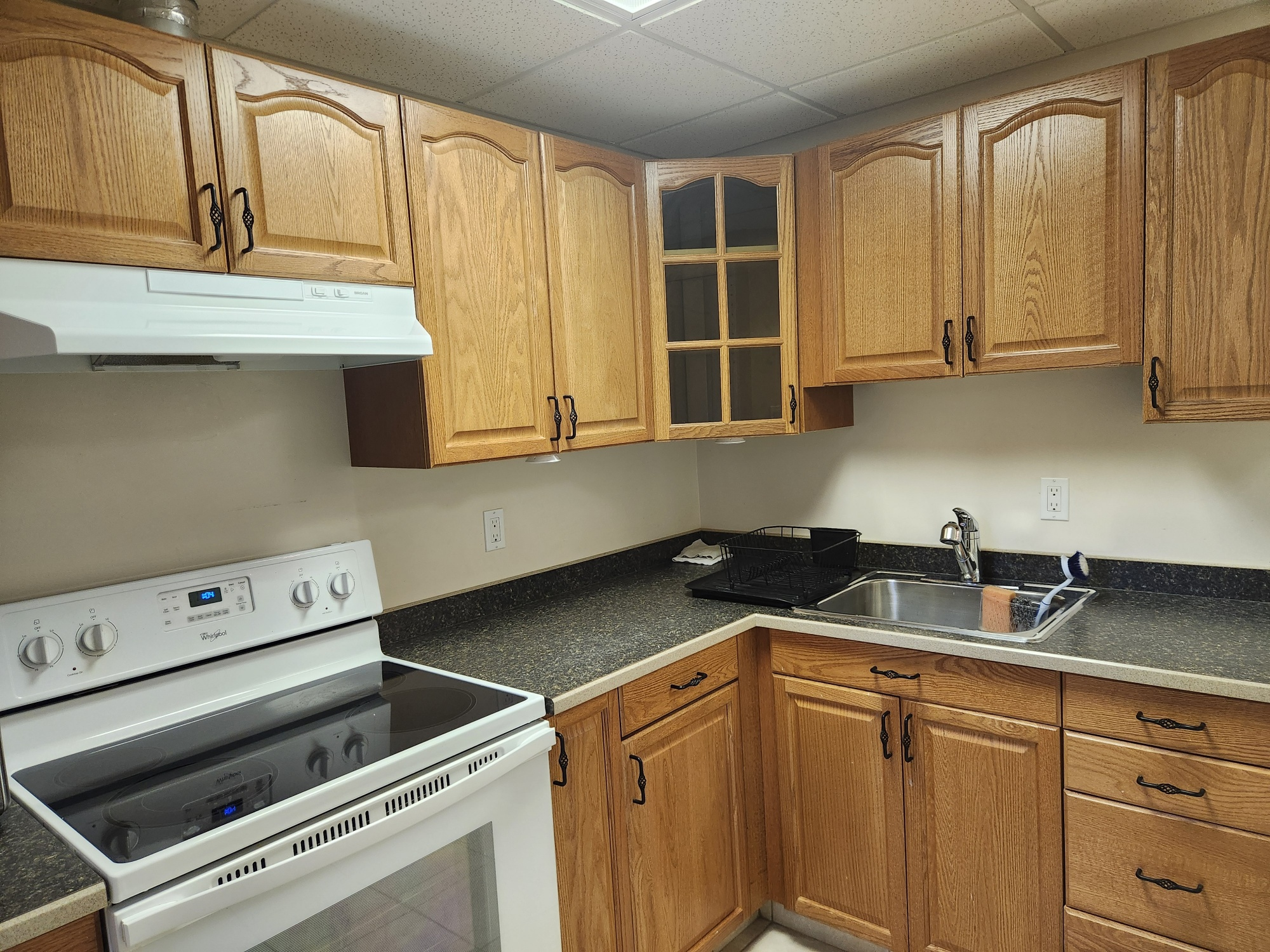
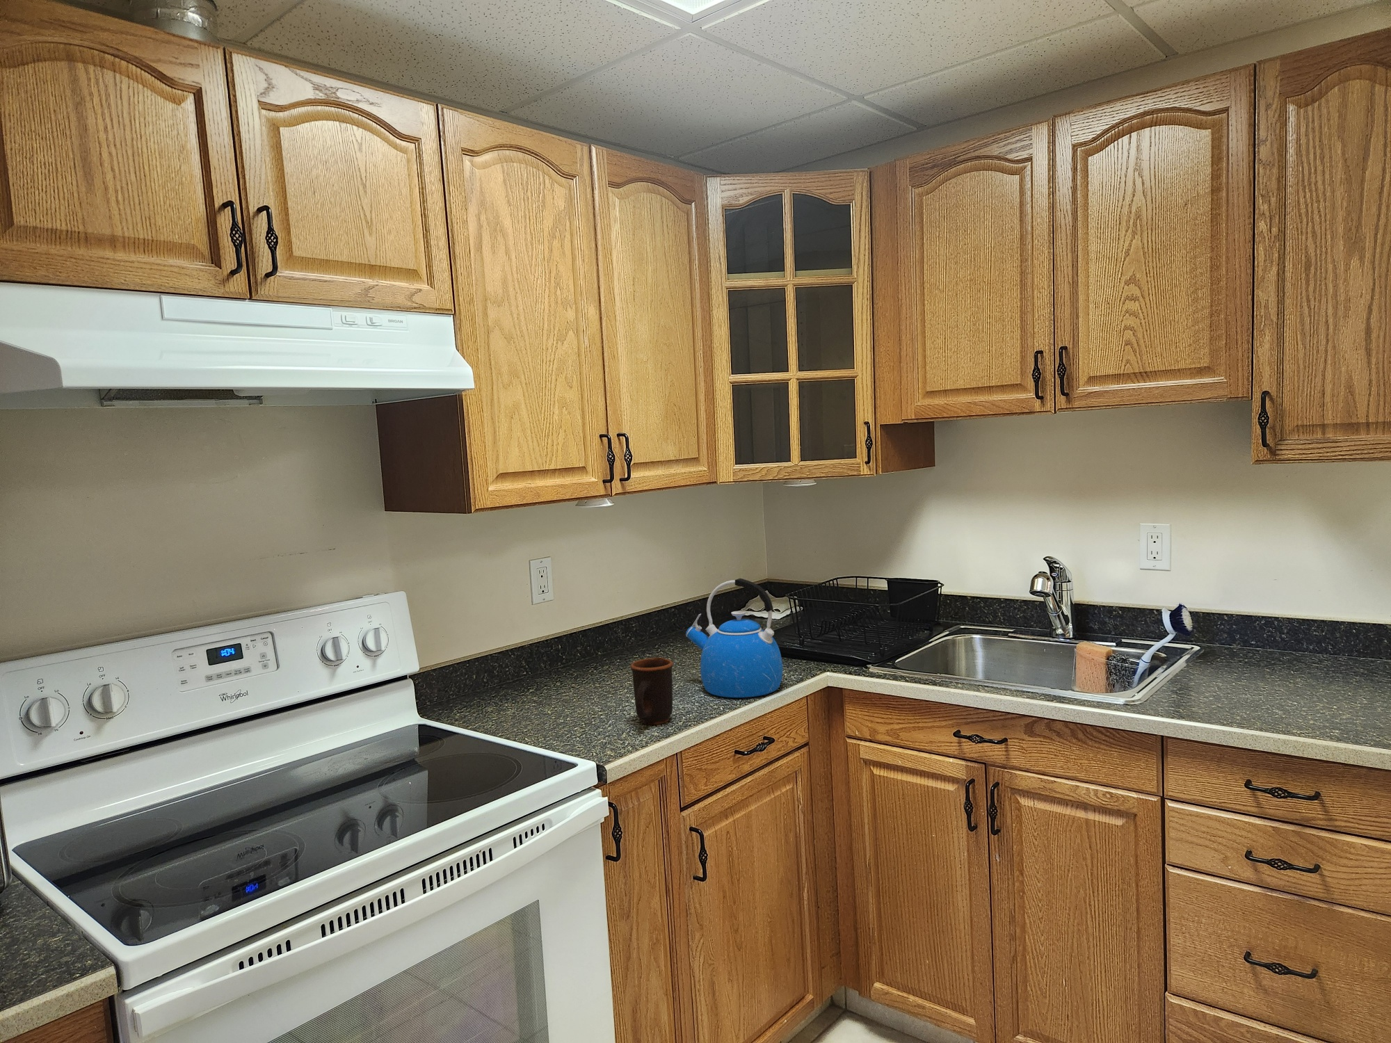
+ mug [630,657,674,725]
+ kettle [685,577,783,698]
